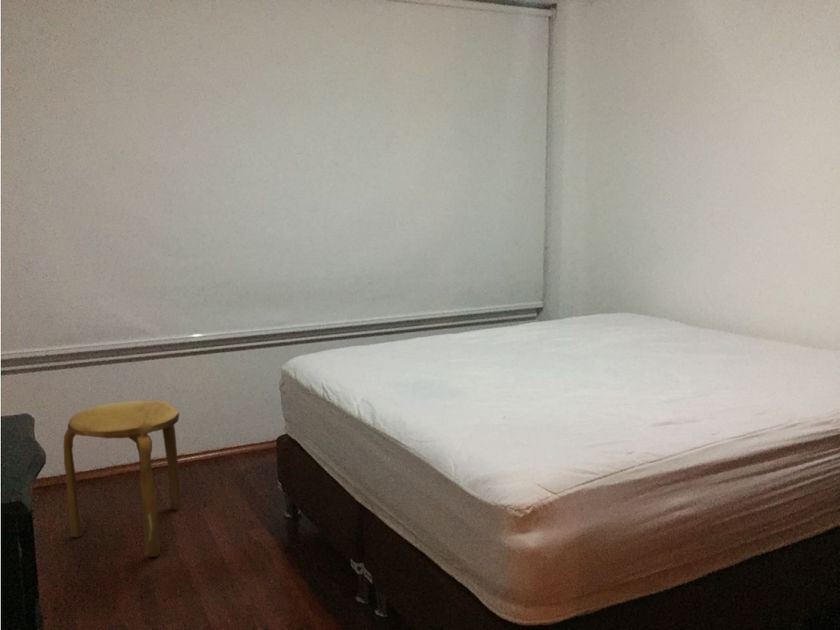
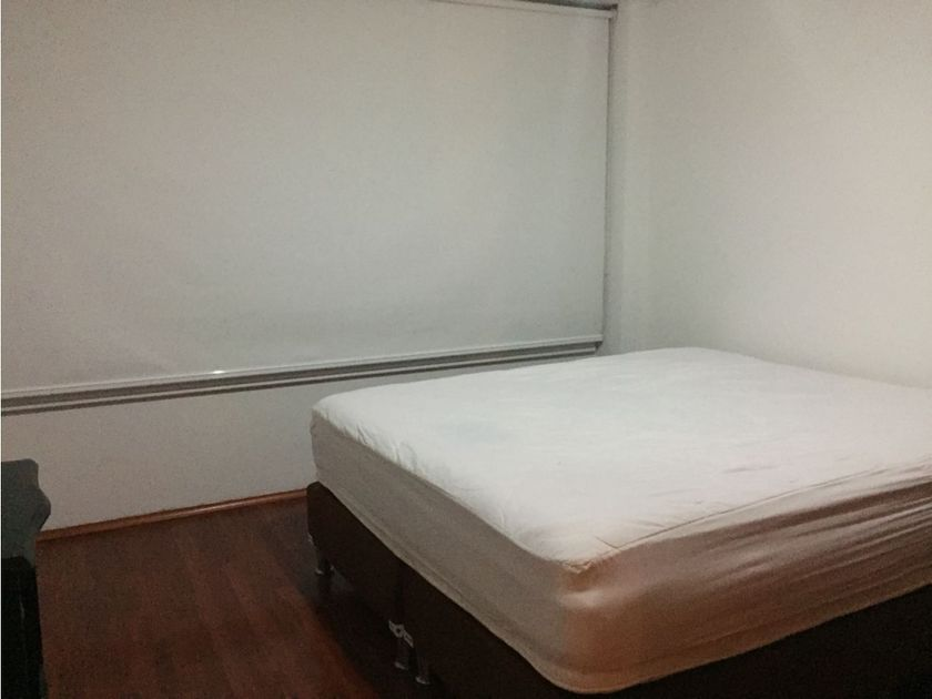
- stool [63,400,182,558]
